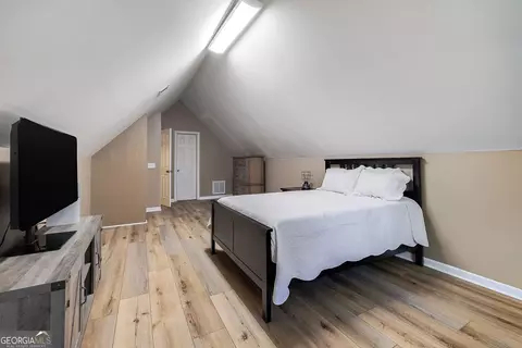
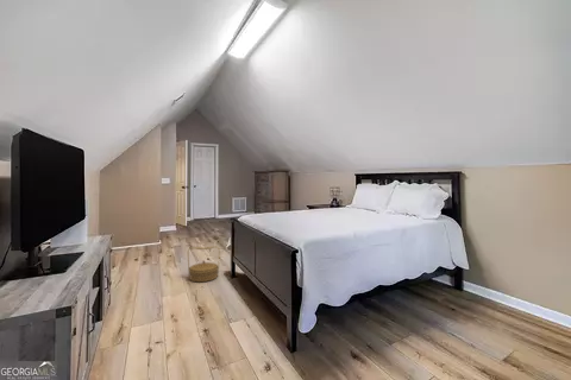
+ basket [187,246,221,283]
